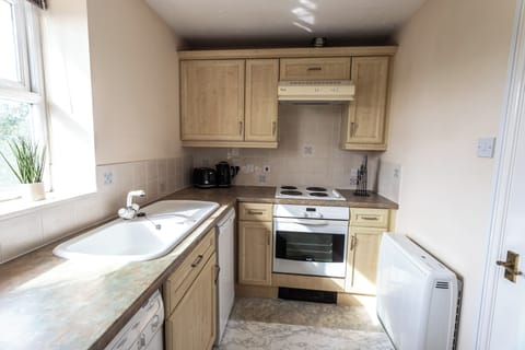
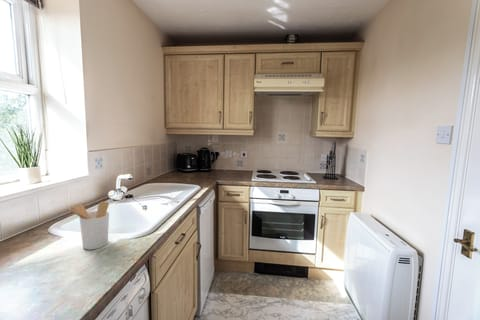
+ utensil holder [65,201,110,251]
